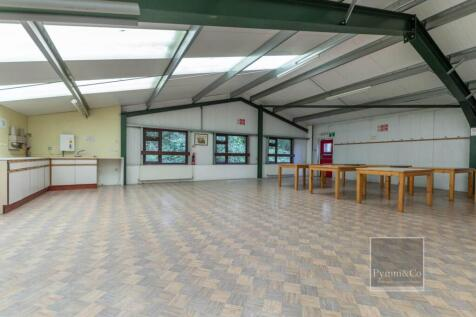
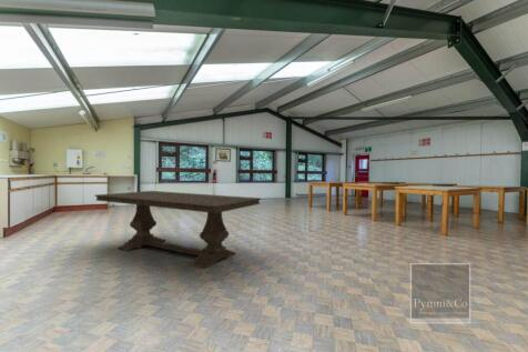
+ dining table [93,190,262,270]
